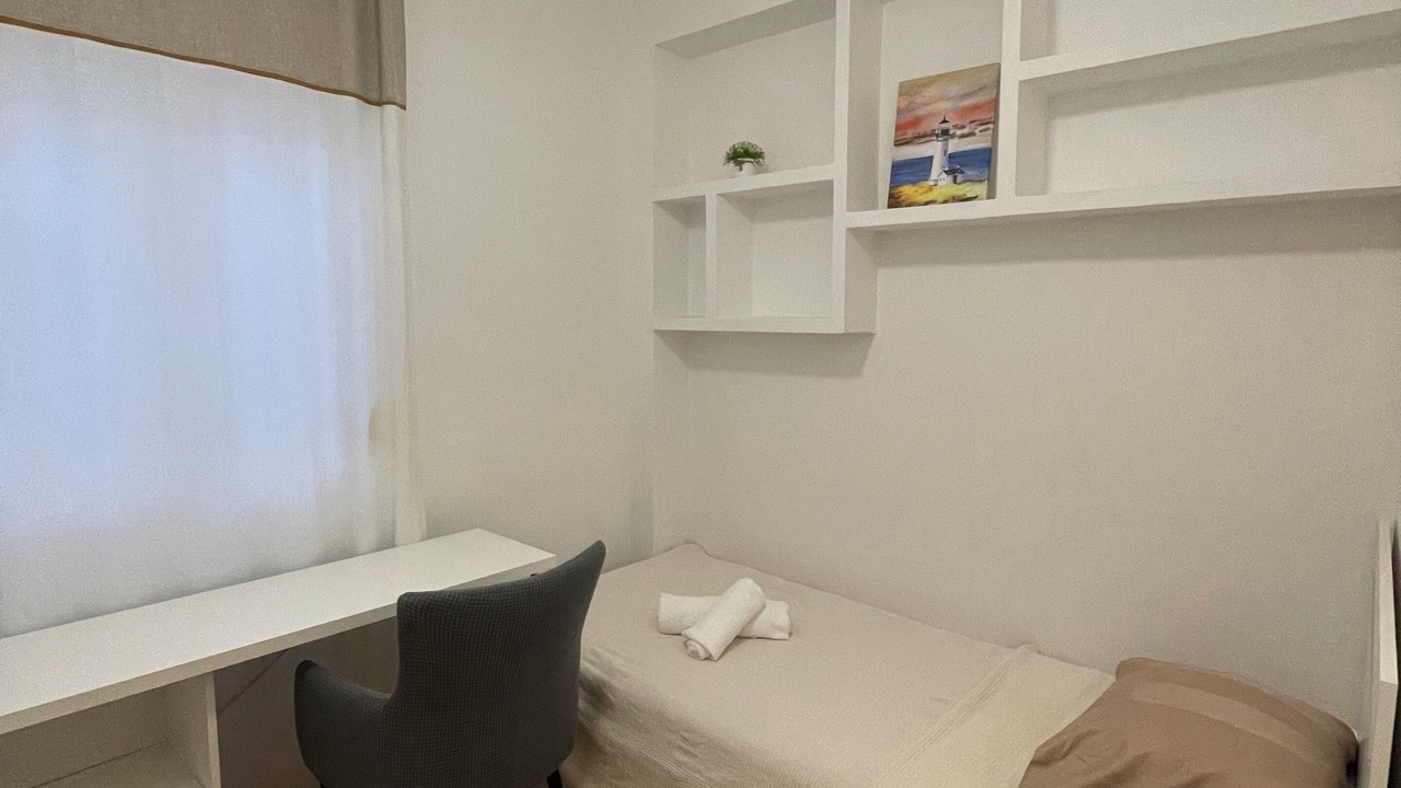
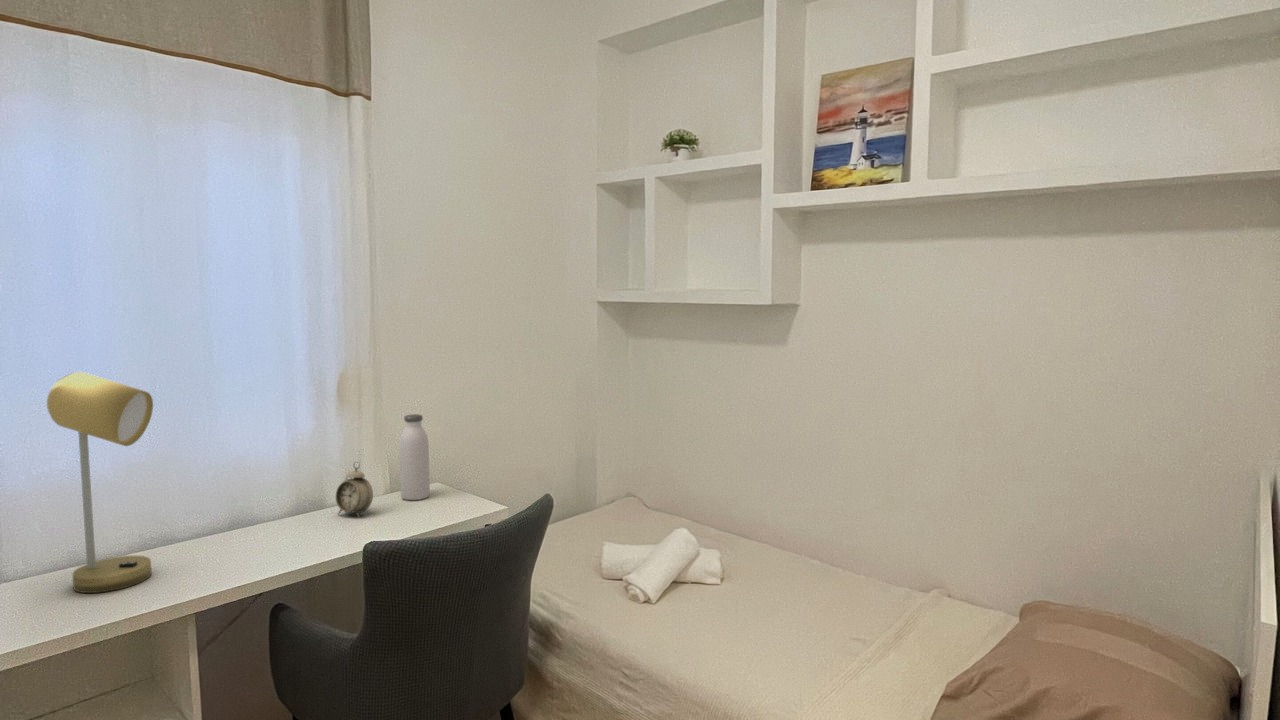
+ desk lamp [46,371,154,594]
+ alarm clock [335,460,374,519]
+ water bottle [399,413,431,501]
